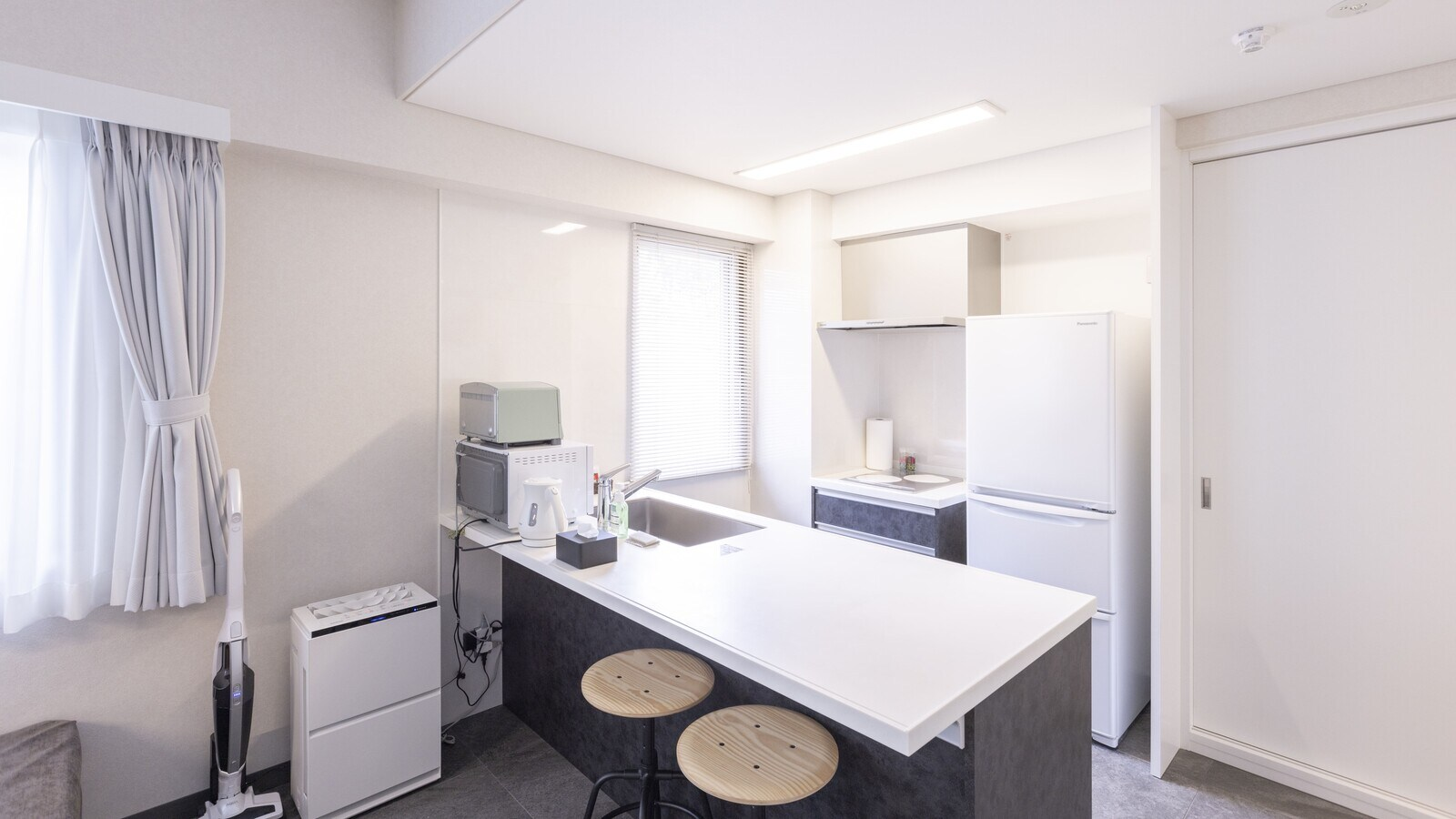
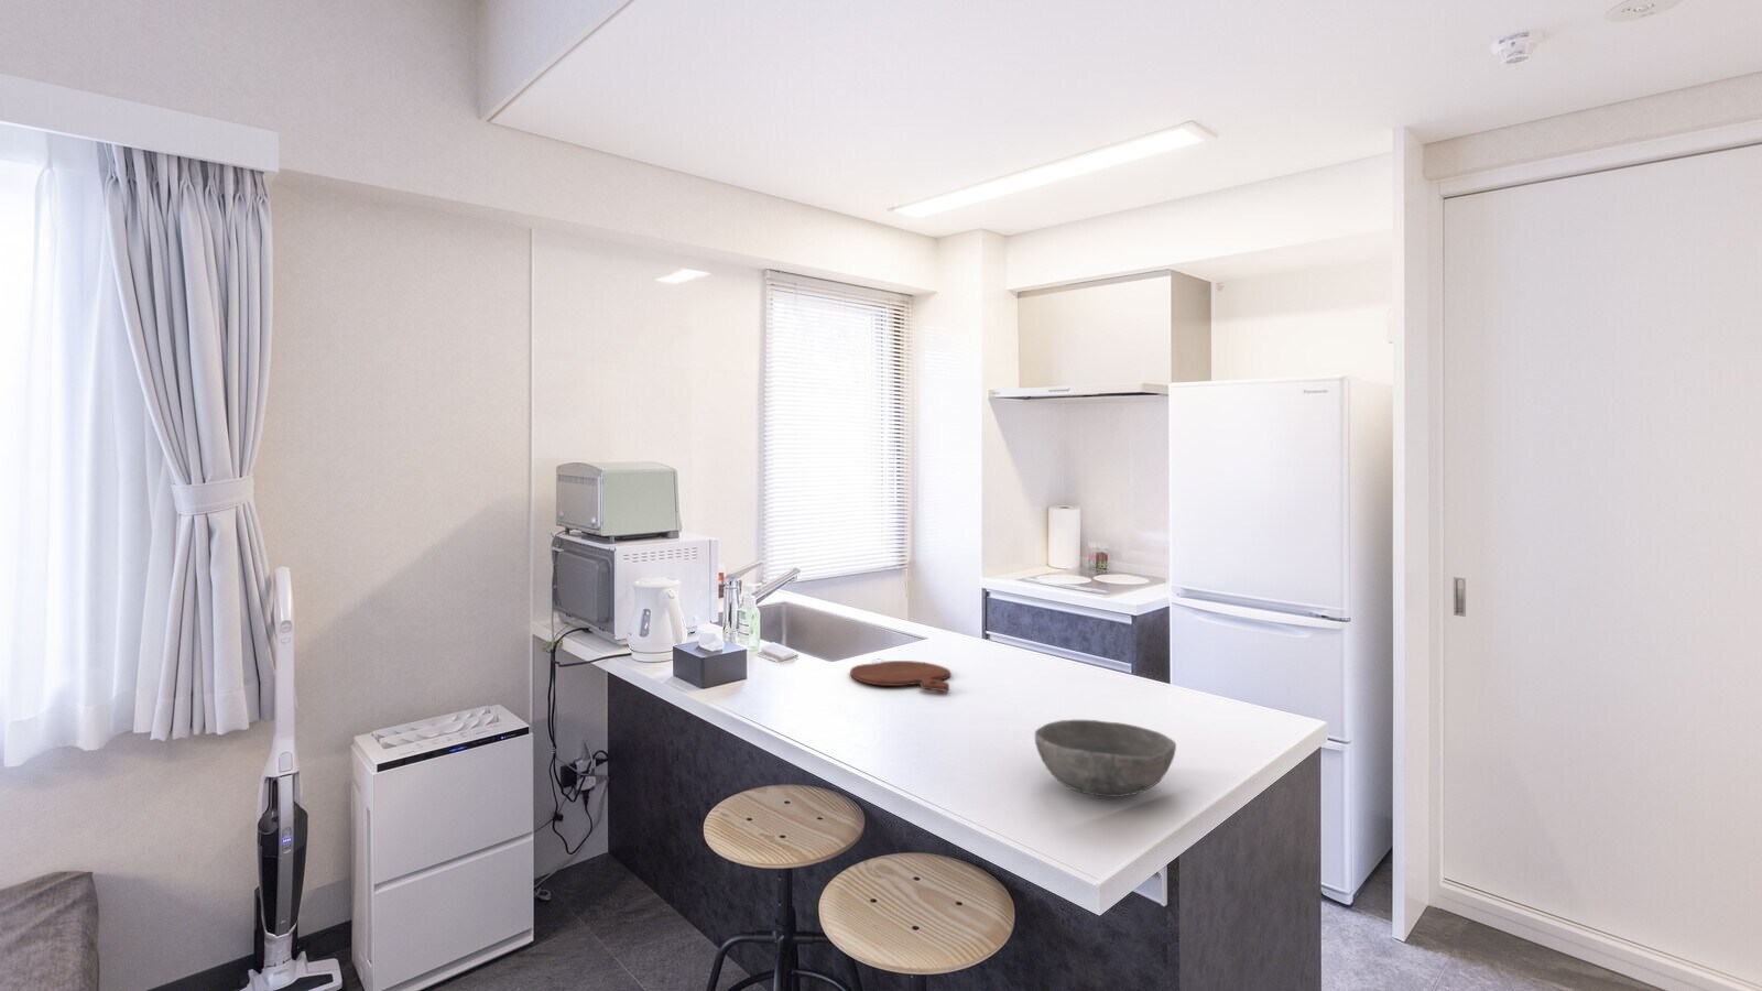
+ bowl [1033,719,1177,799]
+ cutting board [850,659,951,692]
